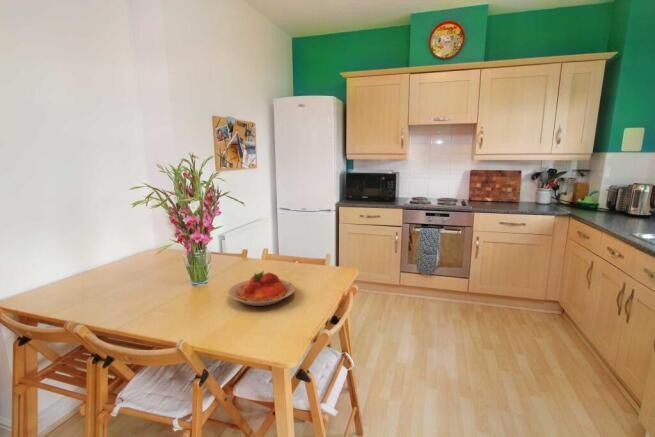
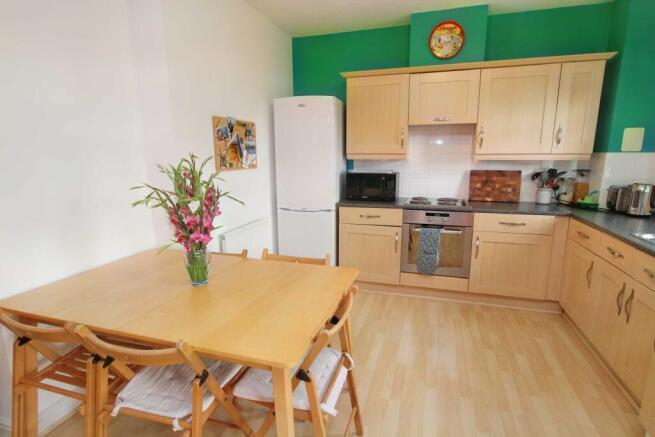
- plate [227,270,296,307]
